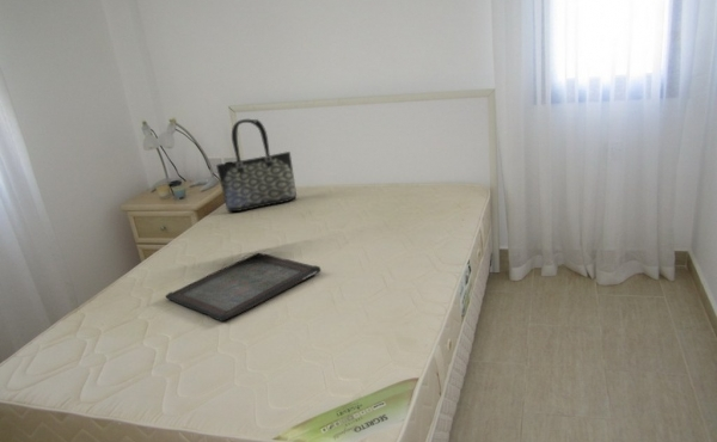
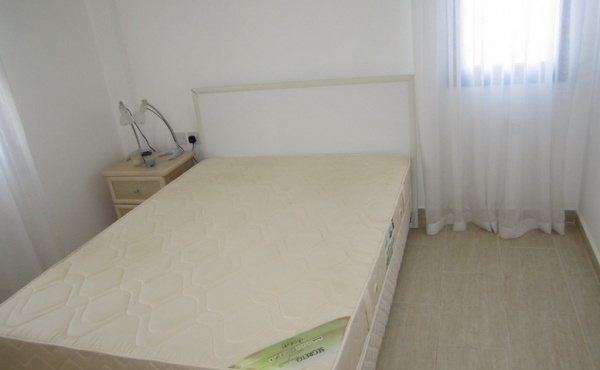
- tote bag [215,118,298,213]
- serving tray [165,252,323,323]
